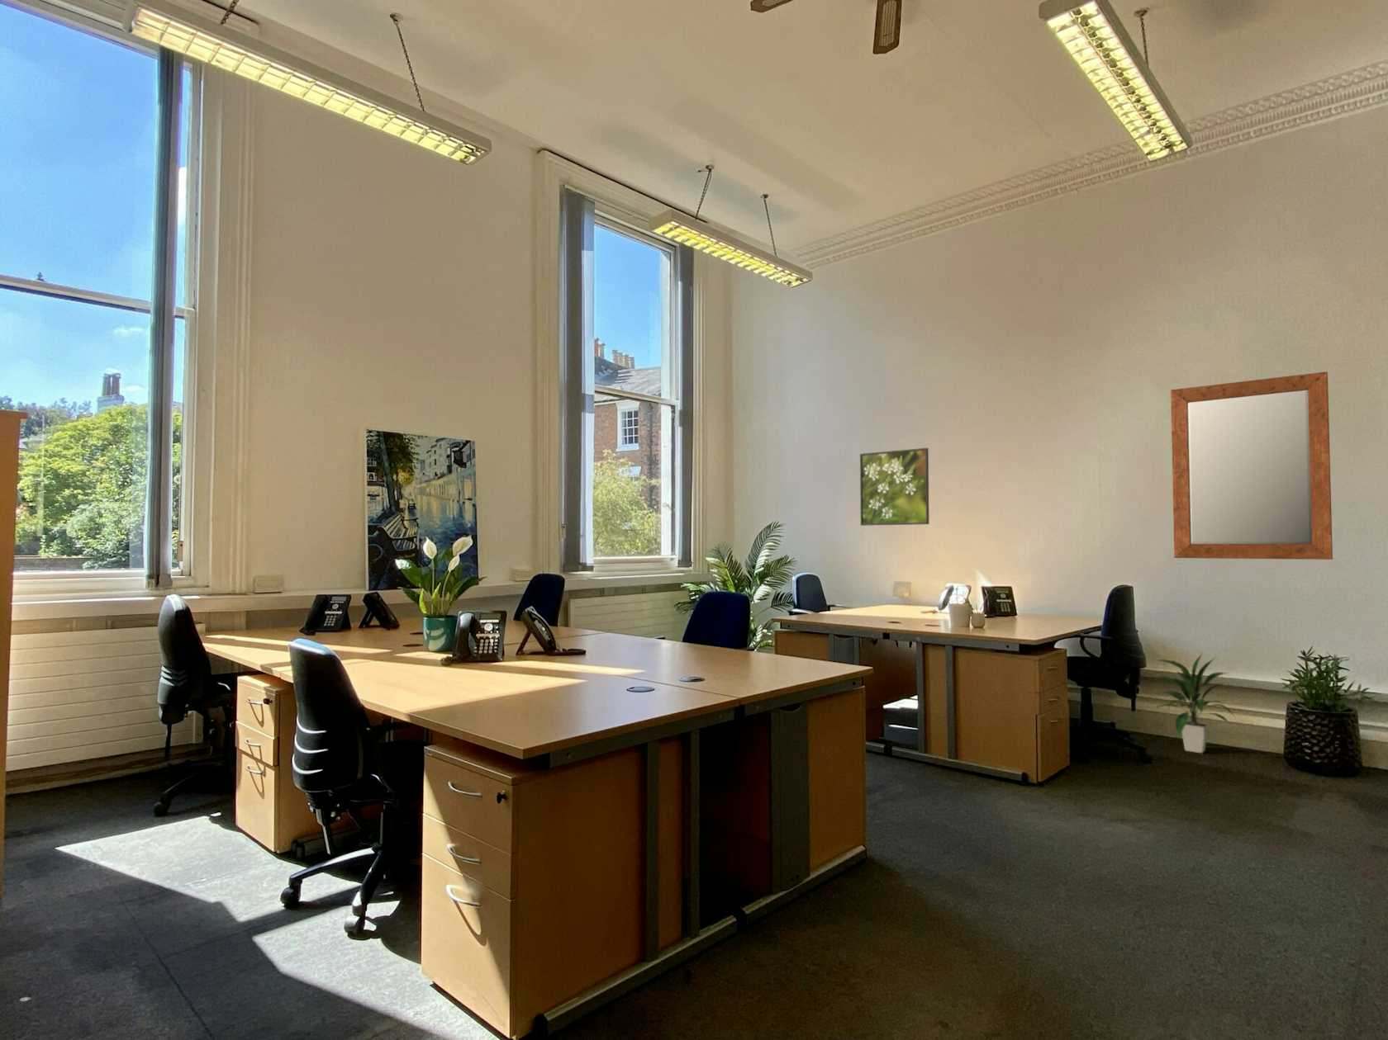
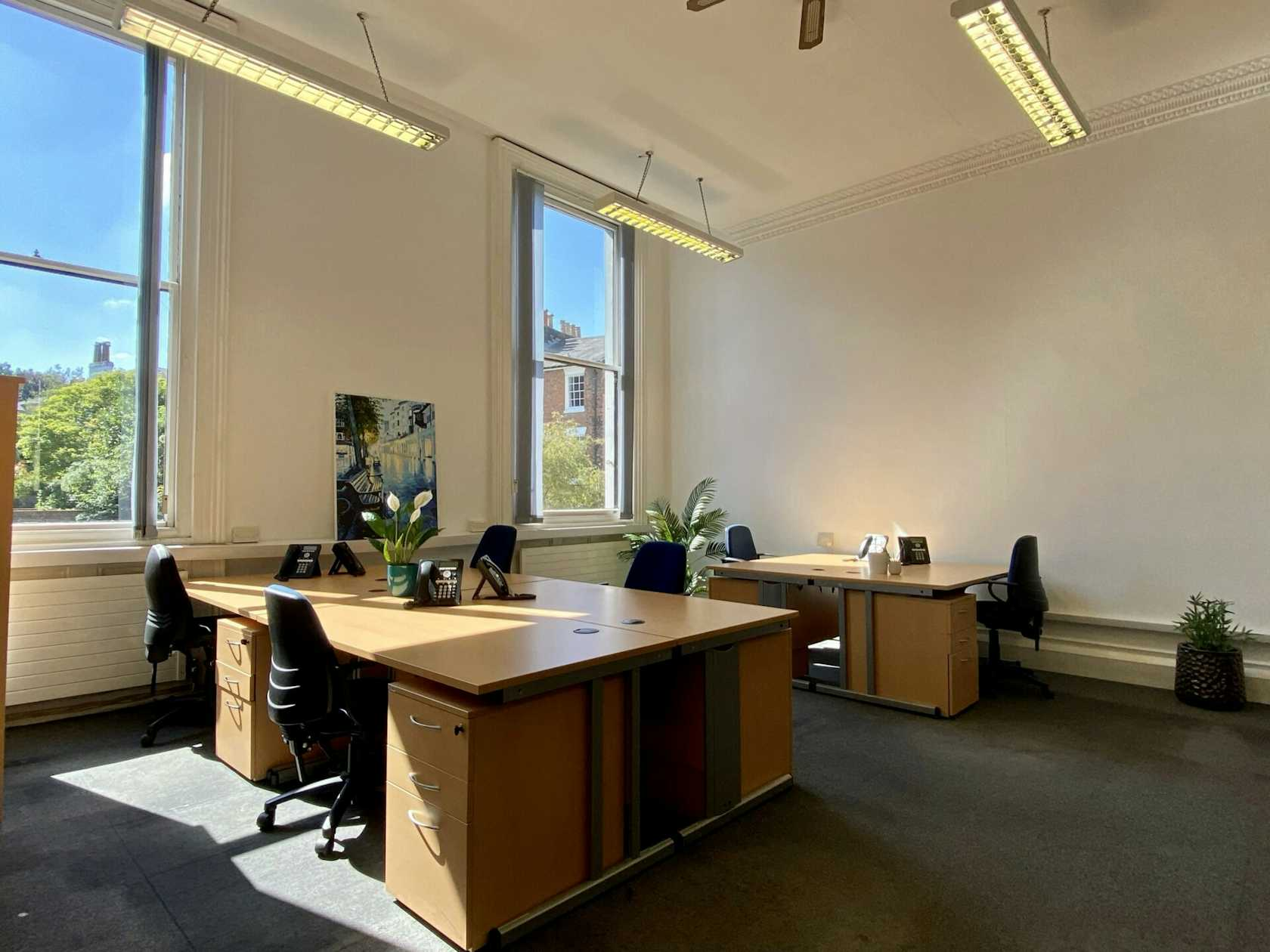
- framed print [859,448,930,527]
- mirror [1169,370,1333,560]
- indoor plant [1153,651,1237,754]
